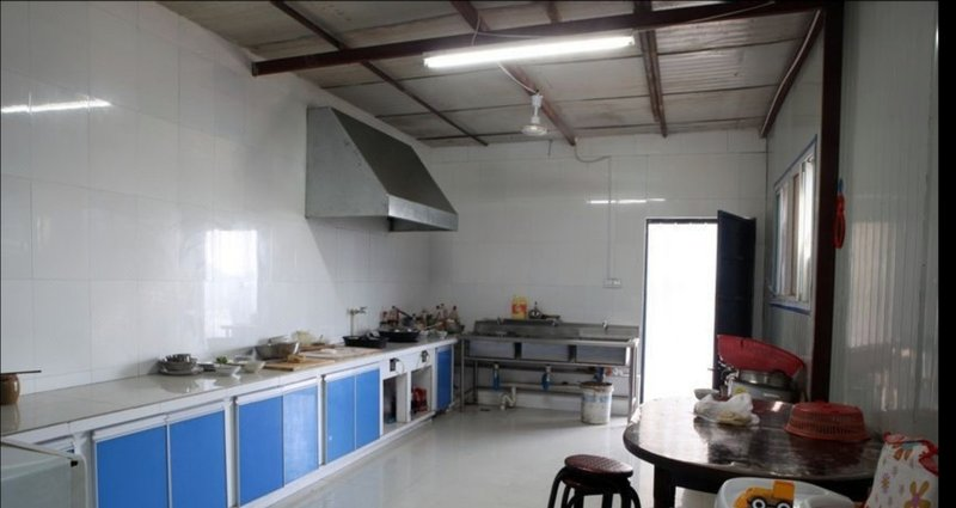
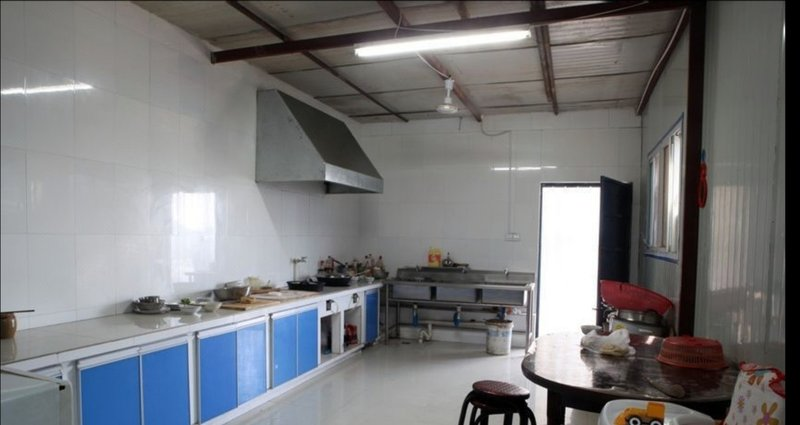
+ spoon [641,372,686,399]
